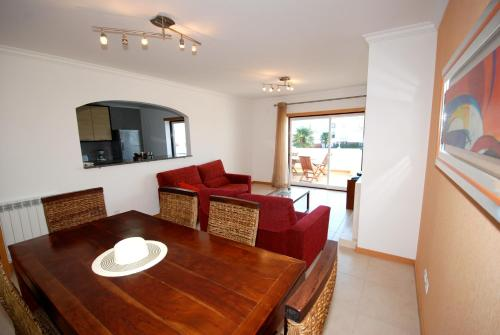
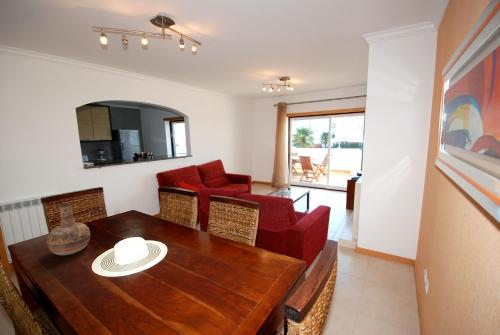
+ vase [46,202,91,256]
